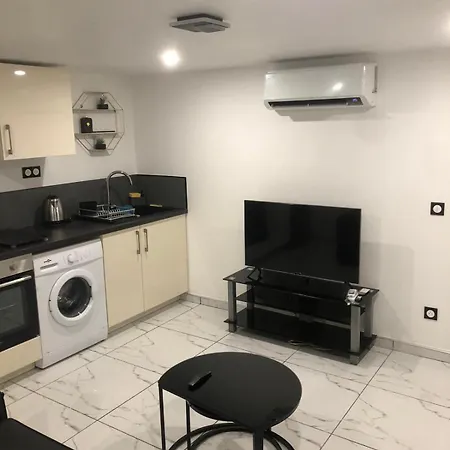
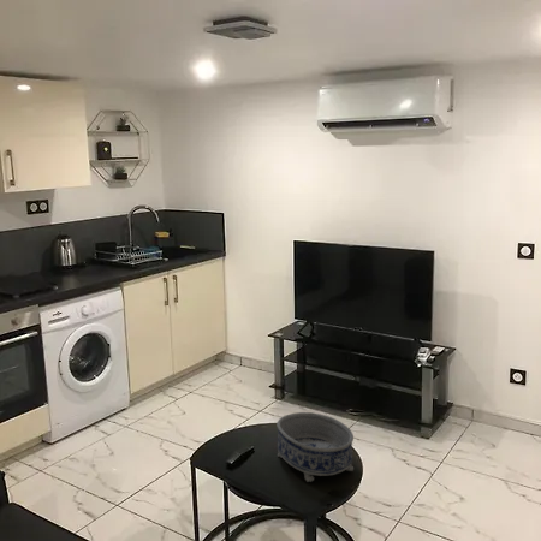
+ decorative bowl [275,411,355,483]
